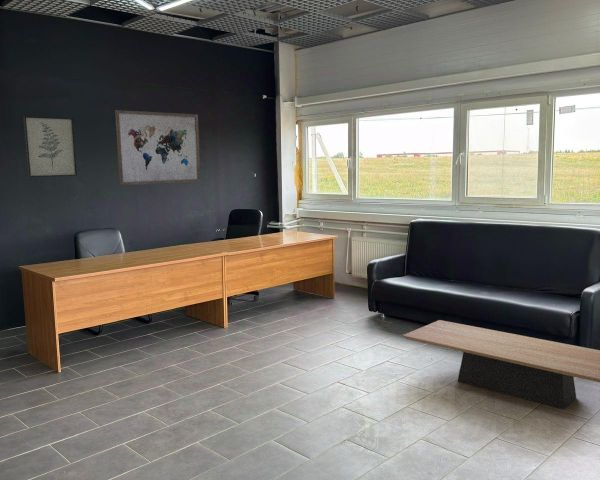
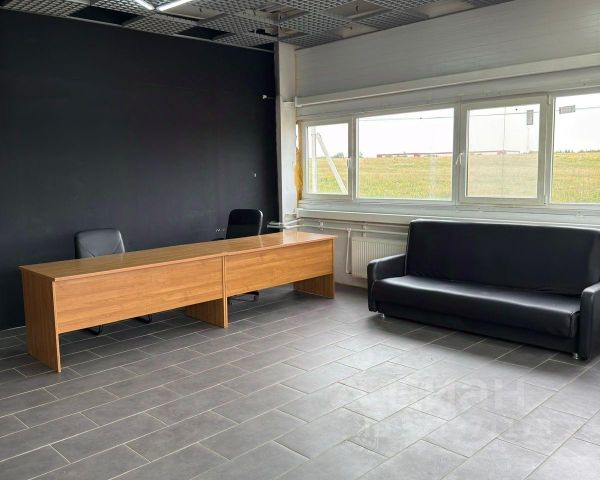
- wall art [22,116,78,178]
- coffee table [402,319,600,410]
- wall art [114,109,202,186]
